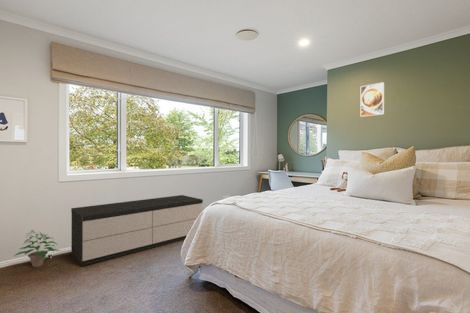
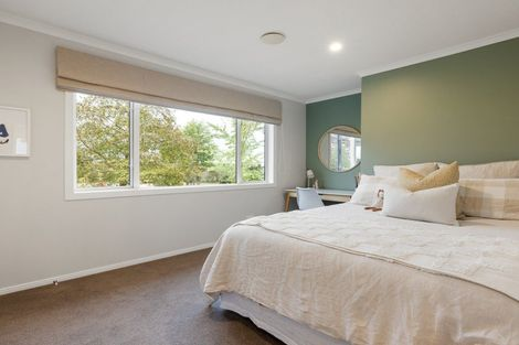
- storage bench [70,194,204,267]
- potted plant [14,229,61,268]
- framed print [360,81,385,118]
